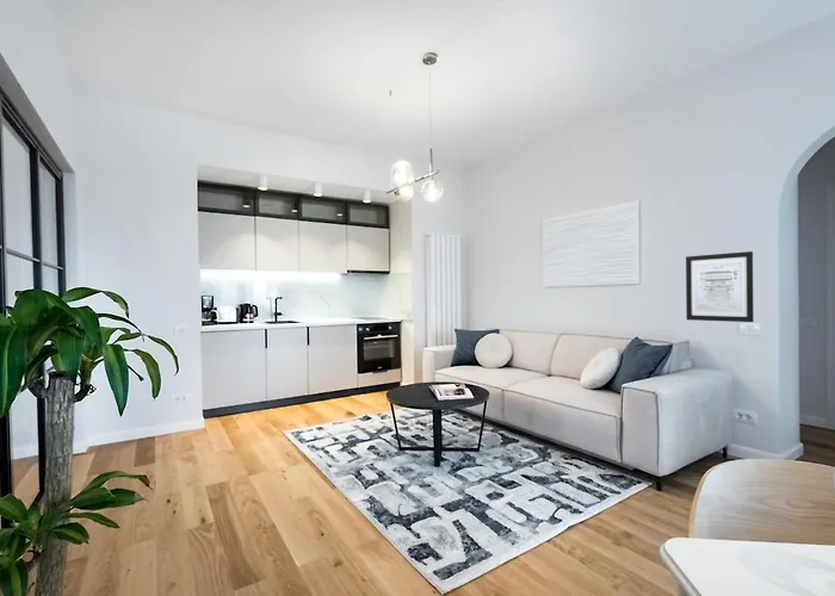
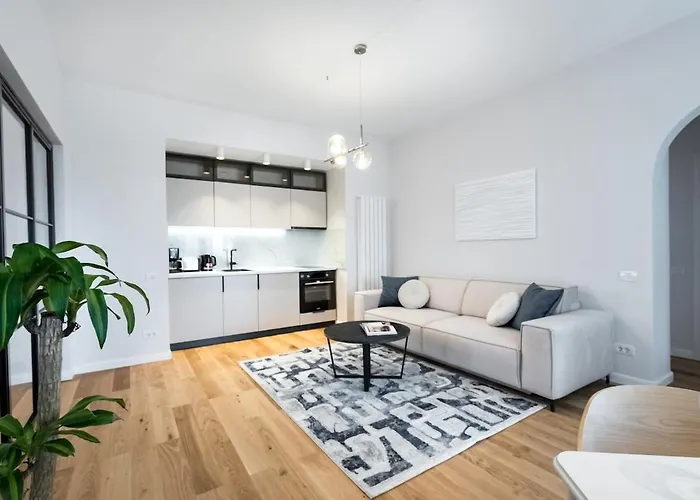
- wall art [685,250,755,323]
